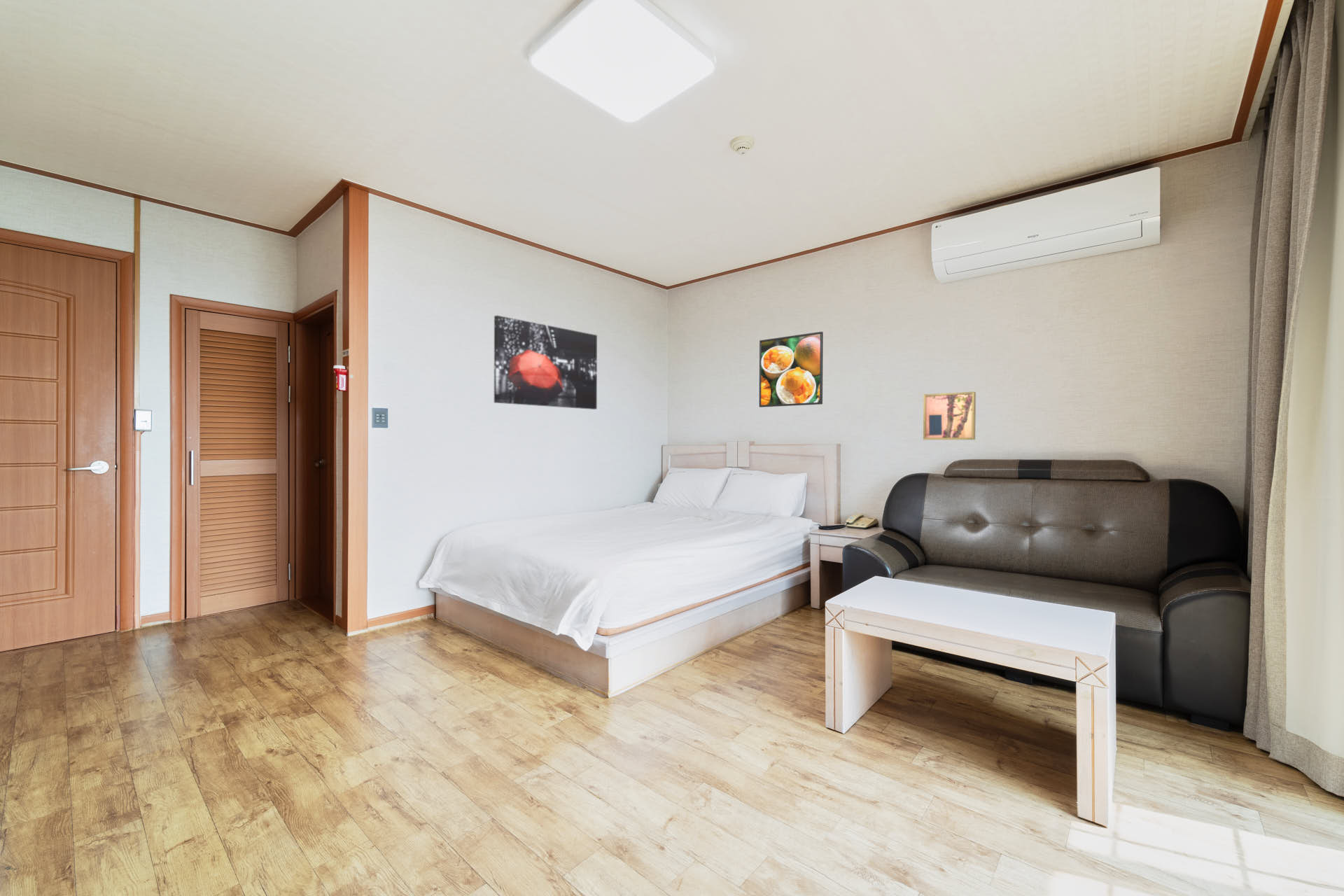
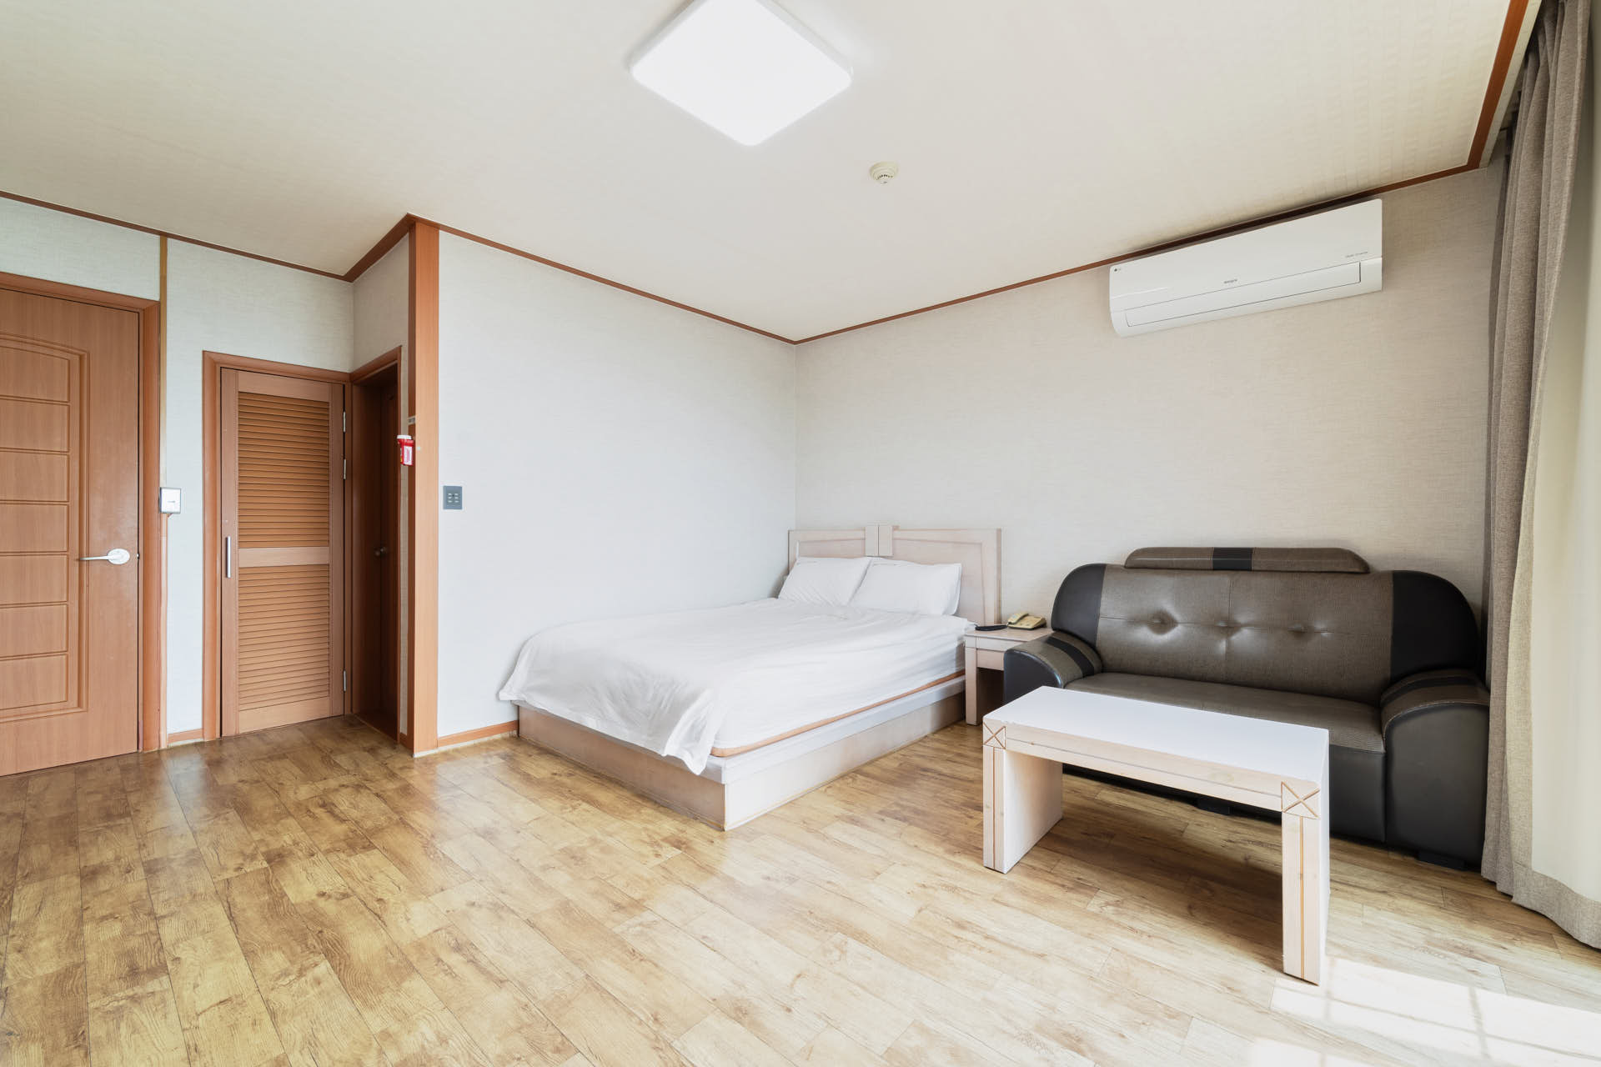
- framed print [759,331,824,408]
- wall art [493,315,598,410]
- wall art [923,391,977,440]
